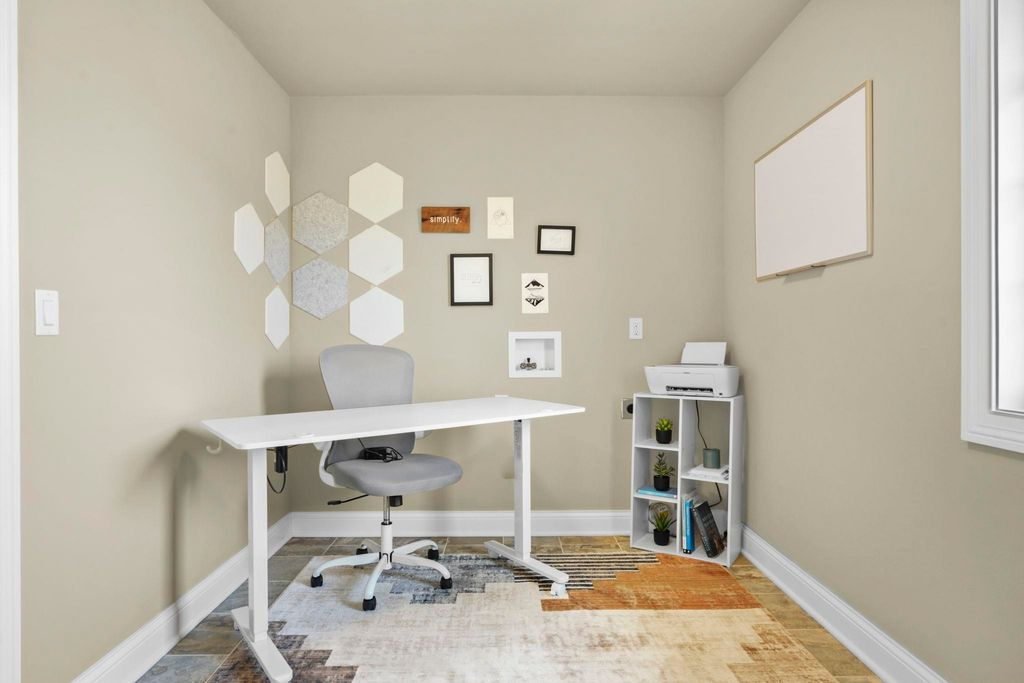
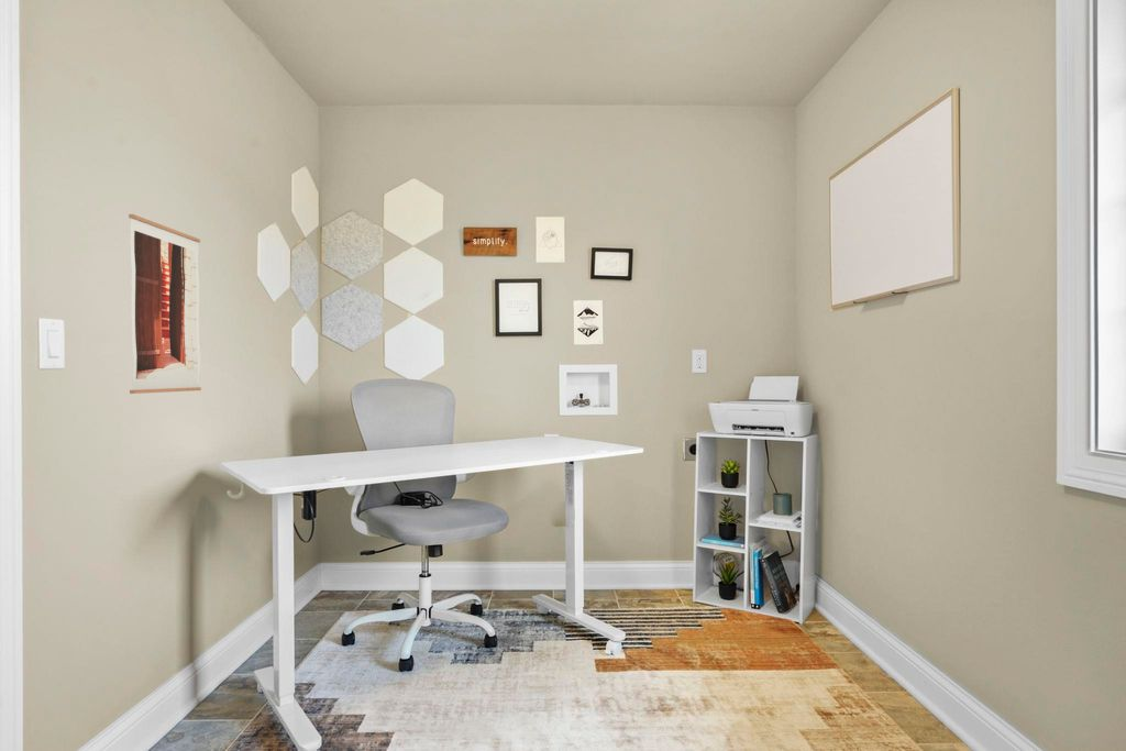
+ wall art [128,213,202,395]
